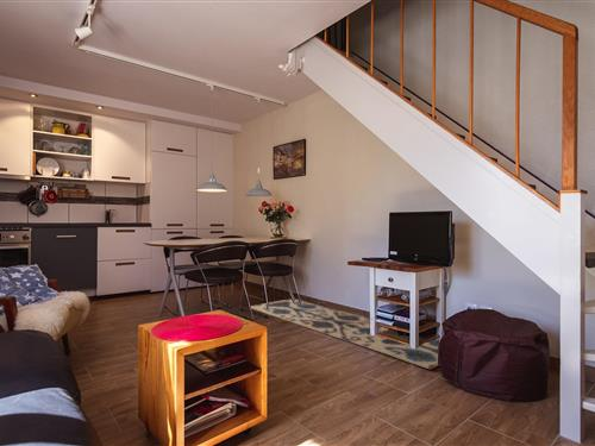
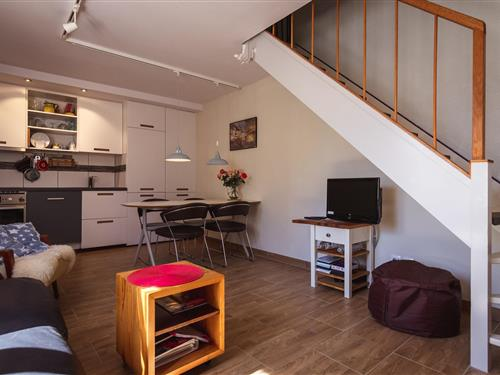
- rug [250,297,441,370]
